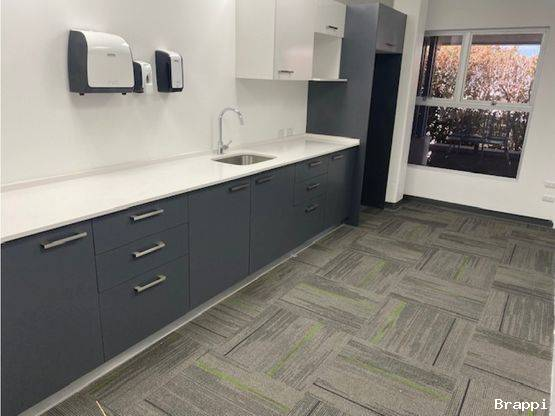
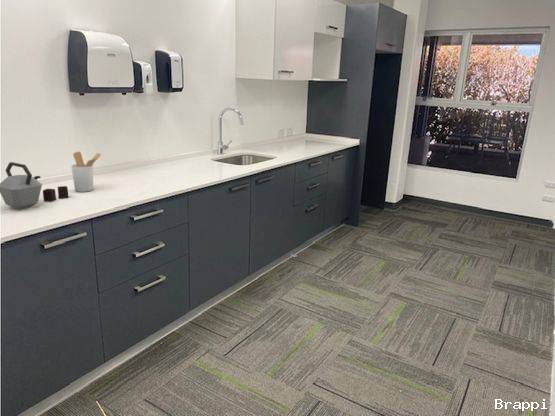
+ kettle [0,161,69,210]
+ utensil holder [70,151,102,193]
